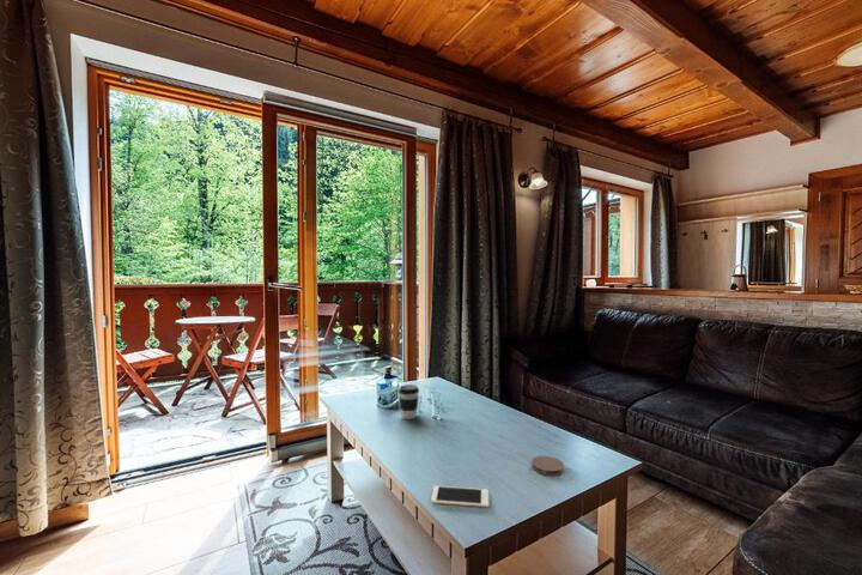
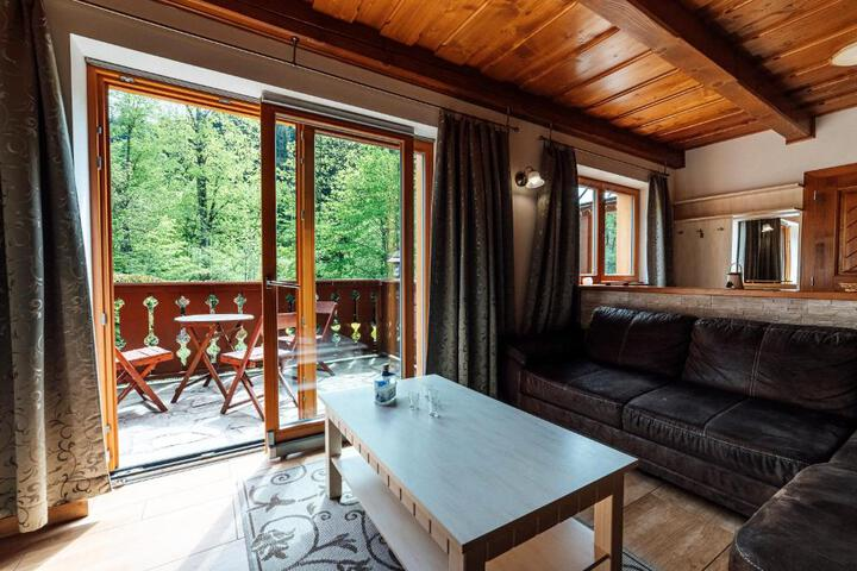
- coffee cup [396,383,420,420]
- coaster [530,455,565,477]
- cell phone [430,485,490,508]
